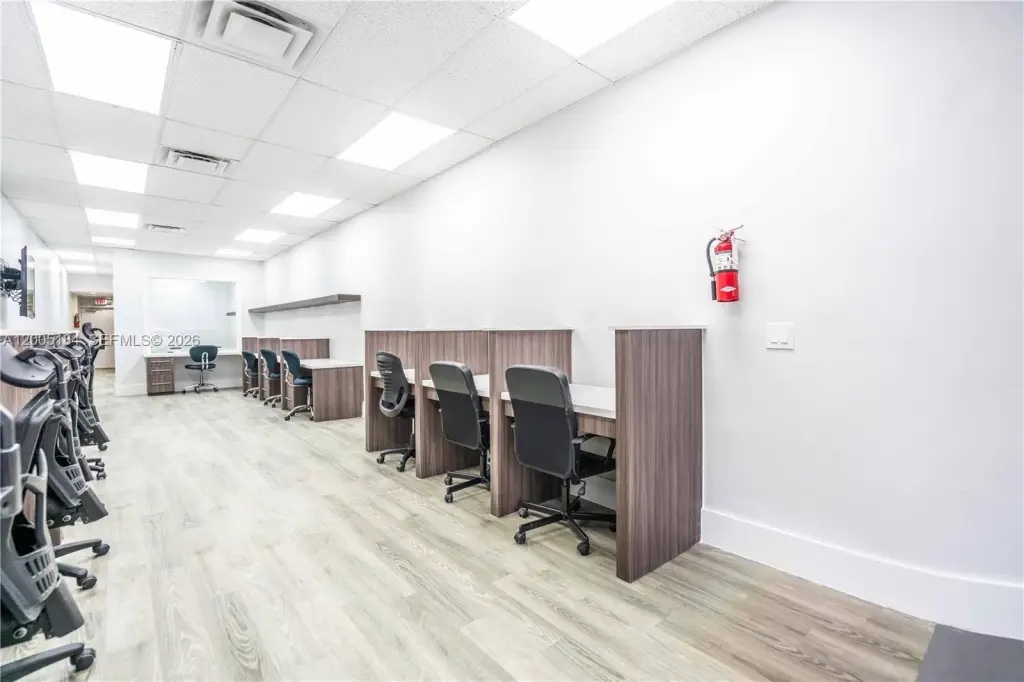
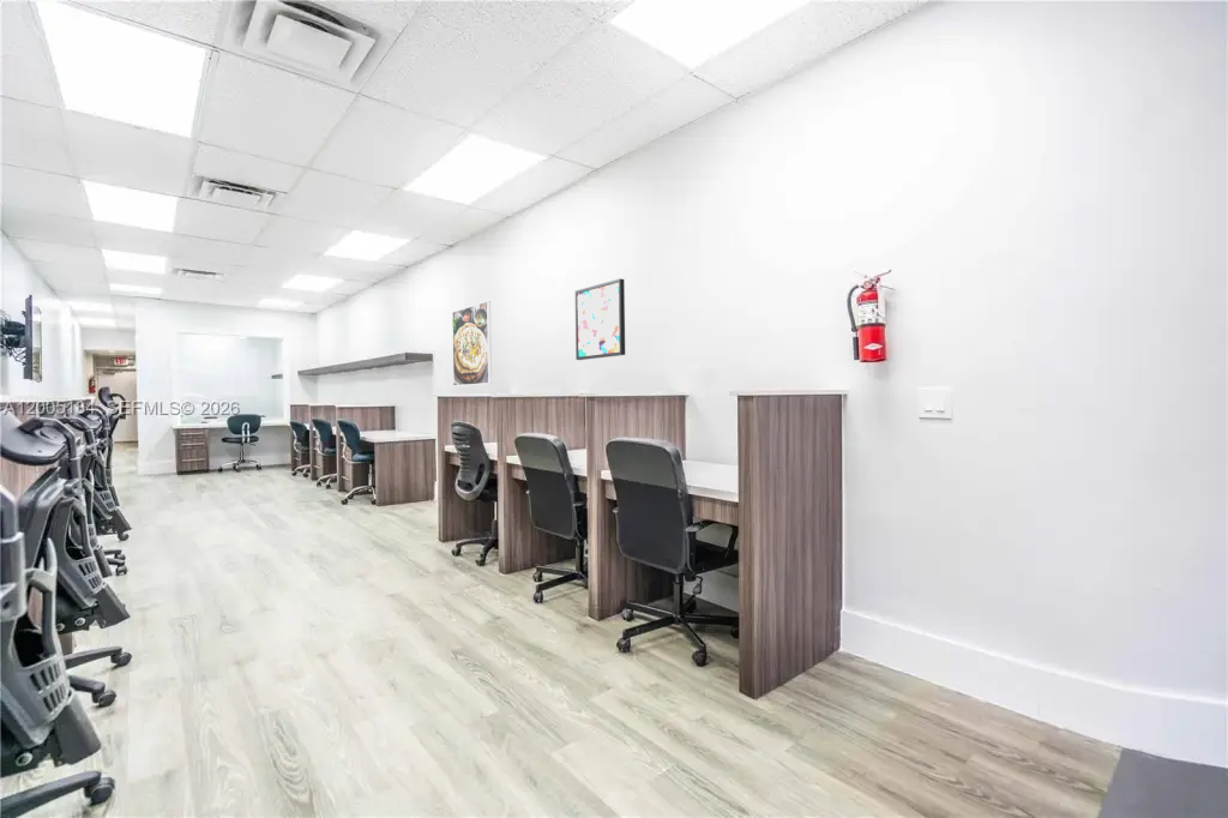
+ wall art [574,277,626,361]
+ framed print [451,300,493,387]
